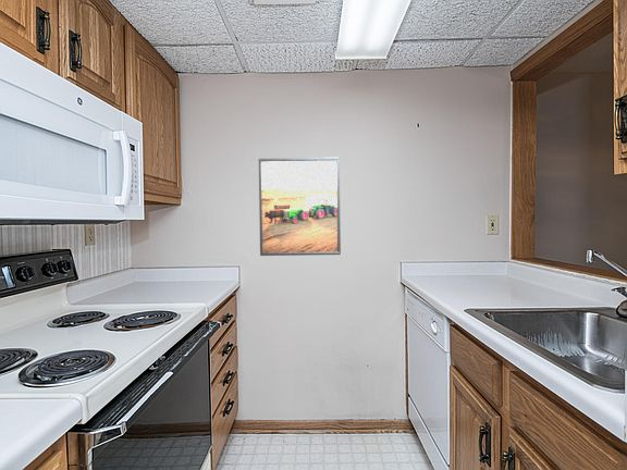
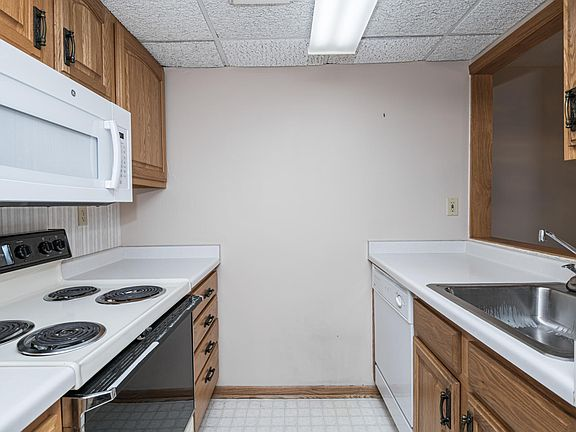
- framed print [258,157,342,257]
